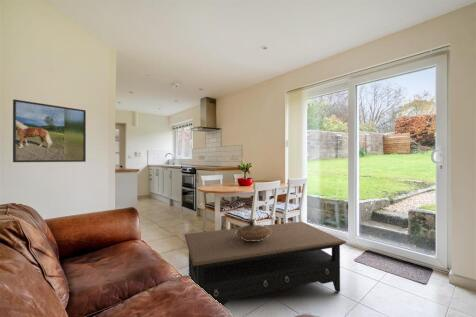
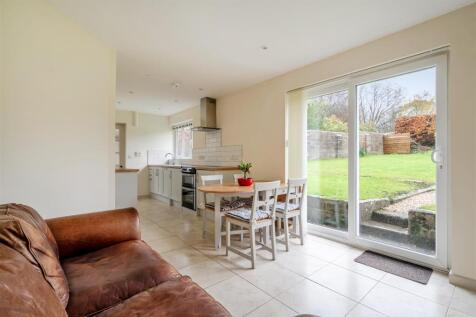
- coffee table [184,221,347,306]
- decorative bowl [235,218,271,241]
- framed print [12,98,87,163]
